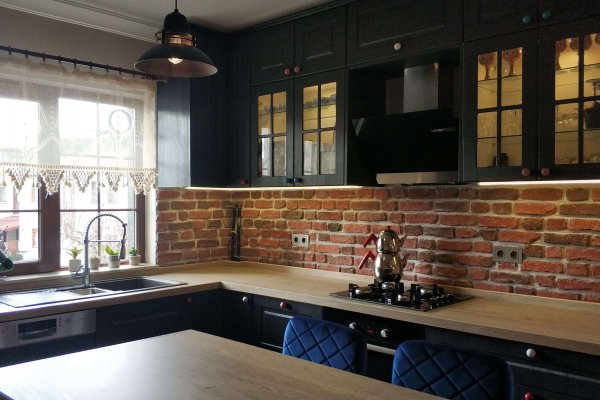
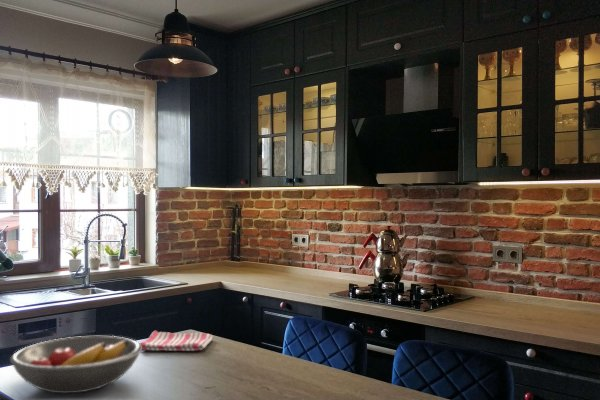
+ dish towel [139,330,214,352]
+ fruit bowl [9,335,143,394]
